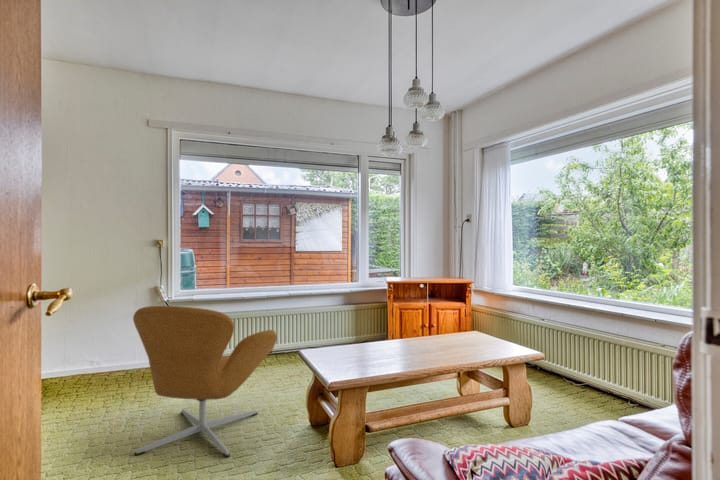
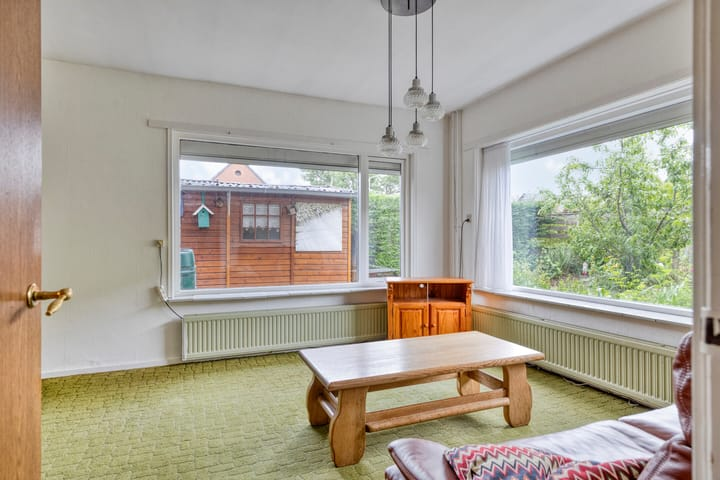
- armchair [132,305,278,458]
